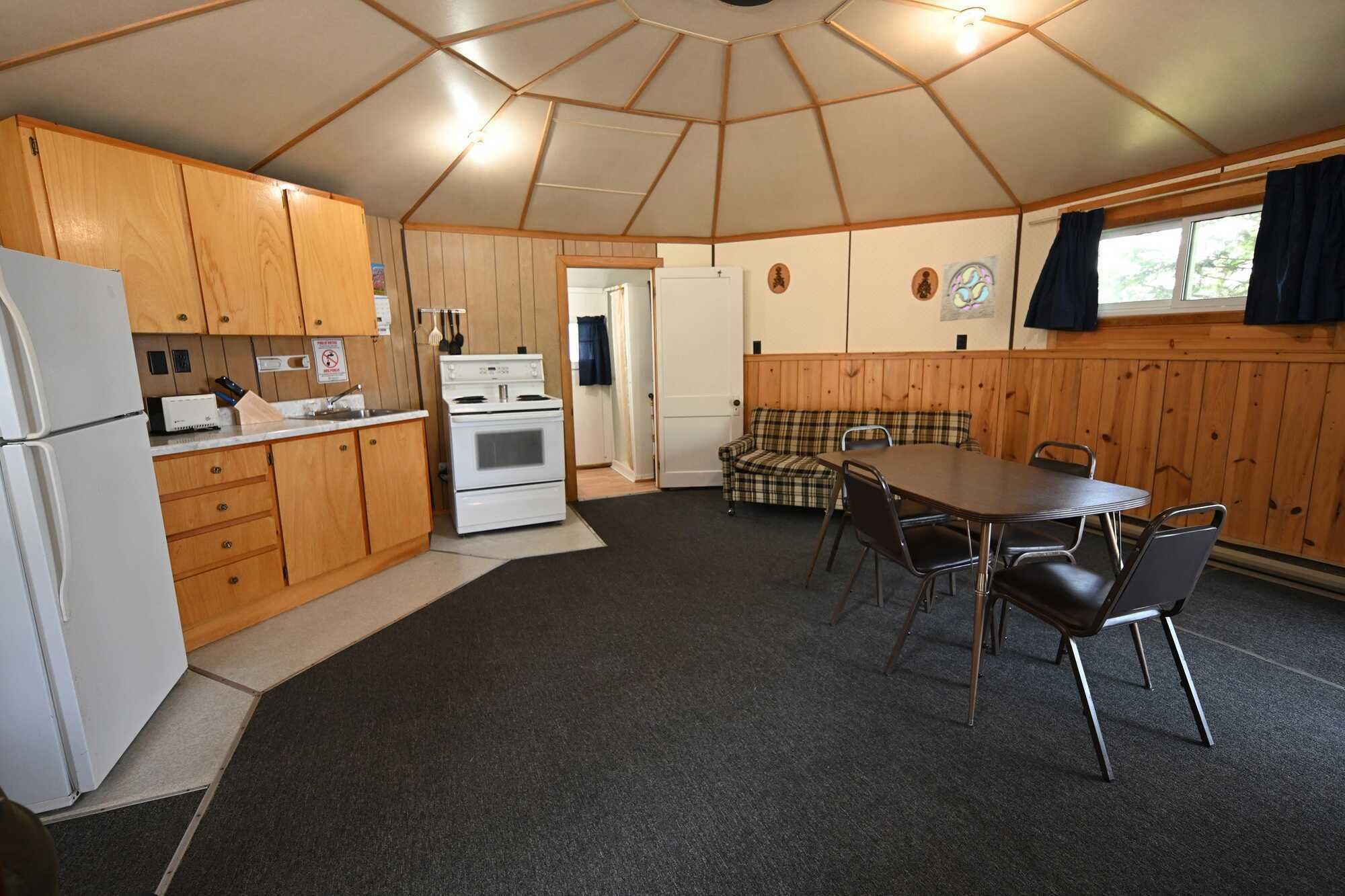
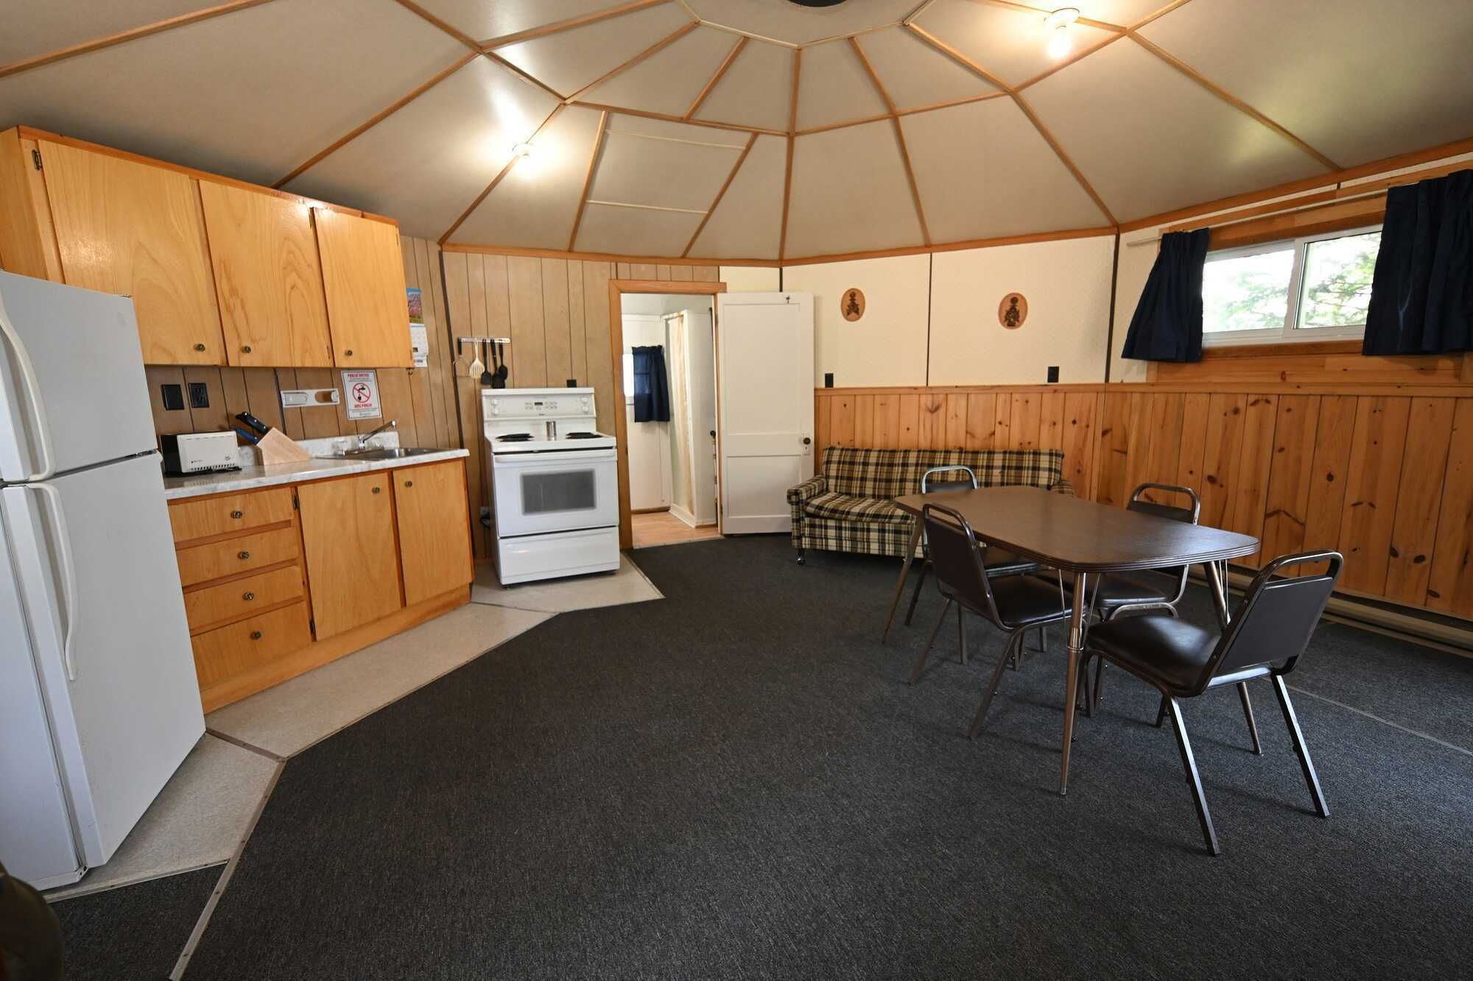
- wall ornament [939,254,1001,322]
